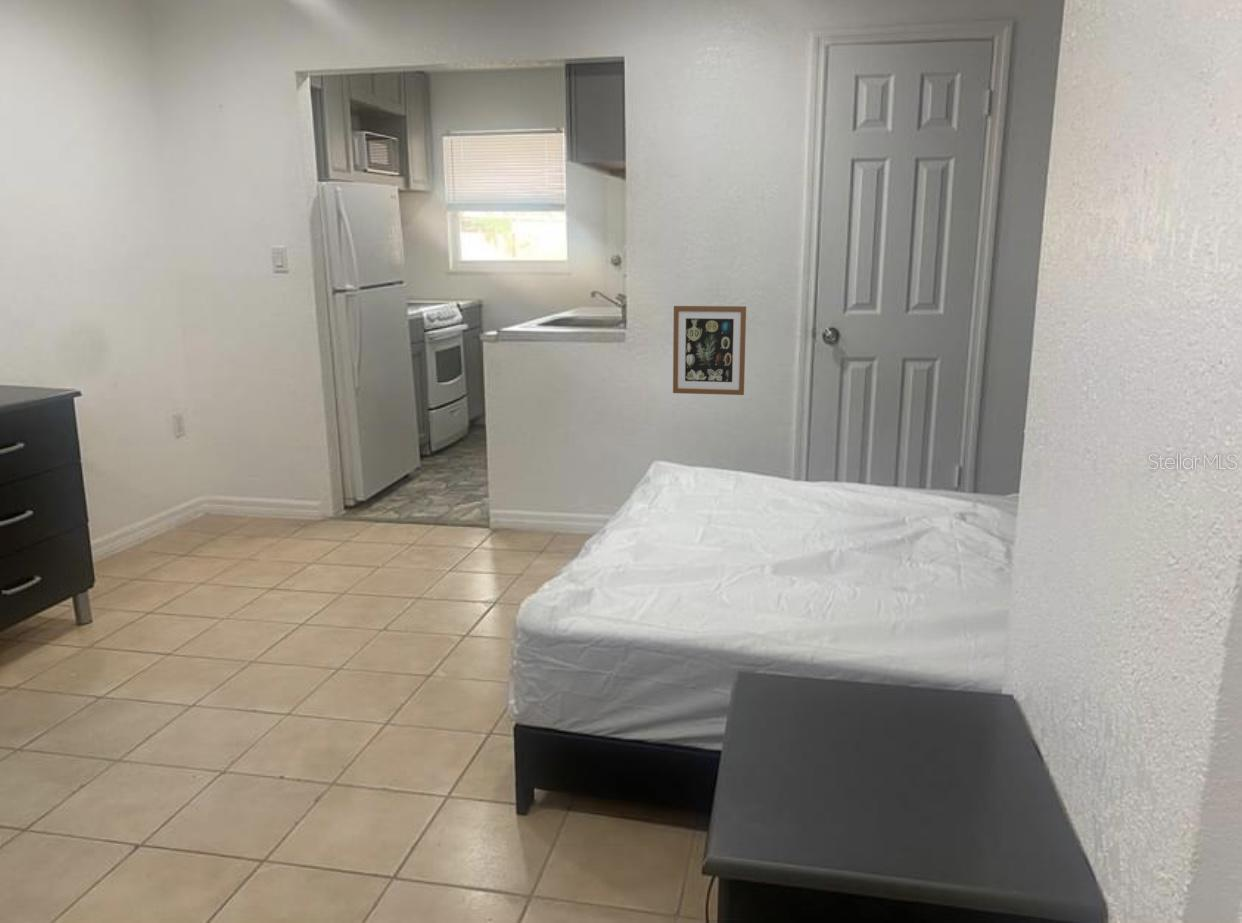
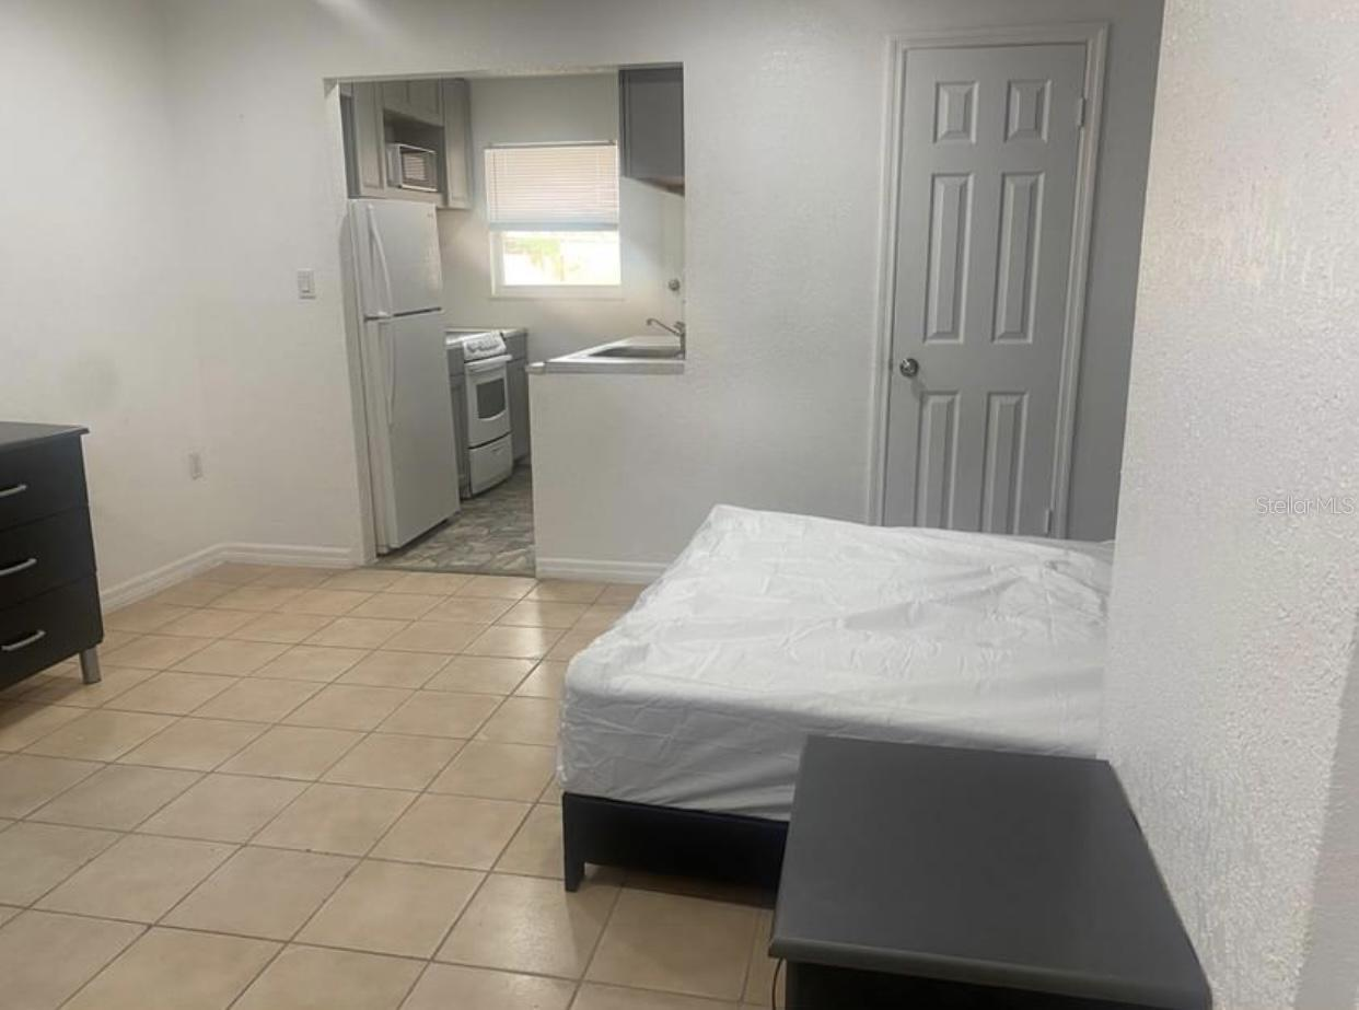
- wall art [672,305,747,396]
